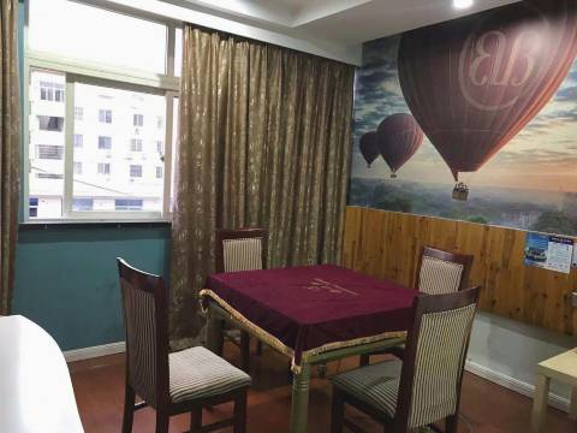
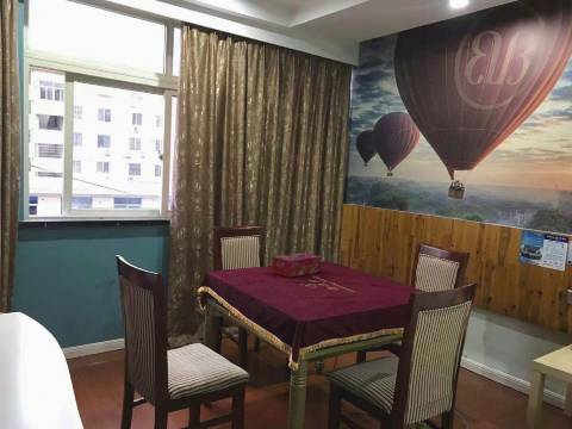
+ tissue box [271,251,322,279]
